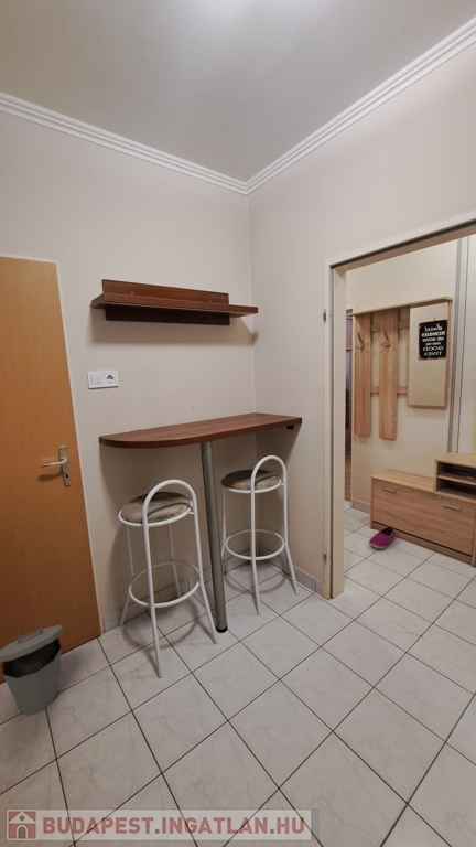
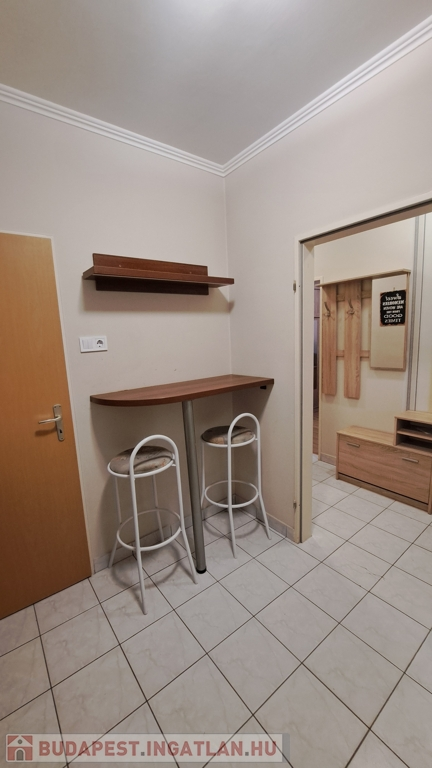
- shoe [368,525,396,549]
- trash can [0,624,64,716]
